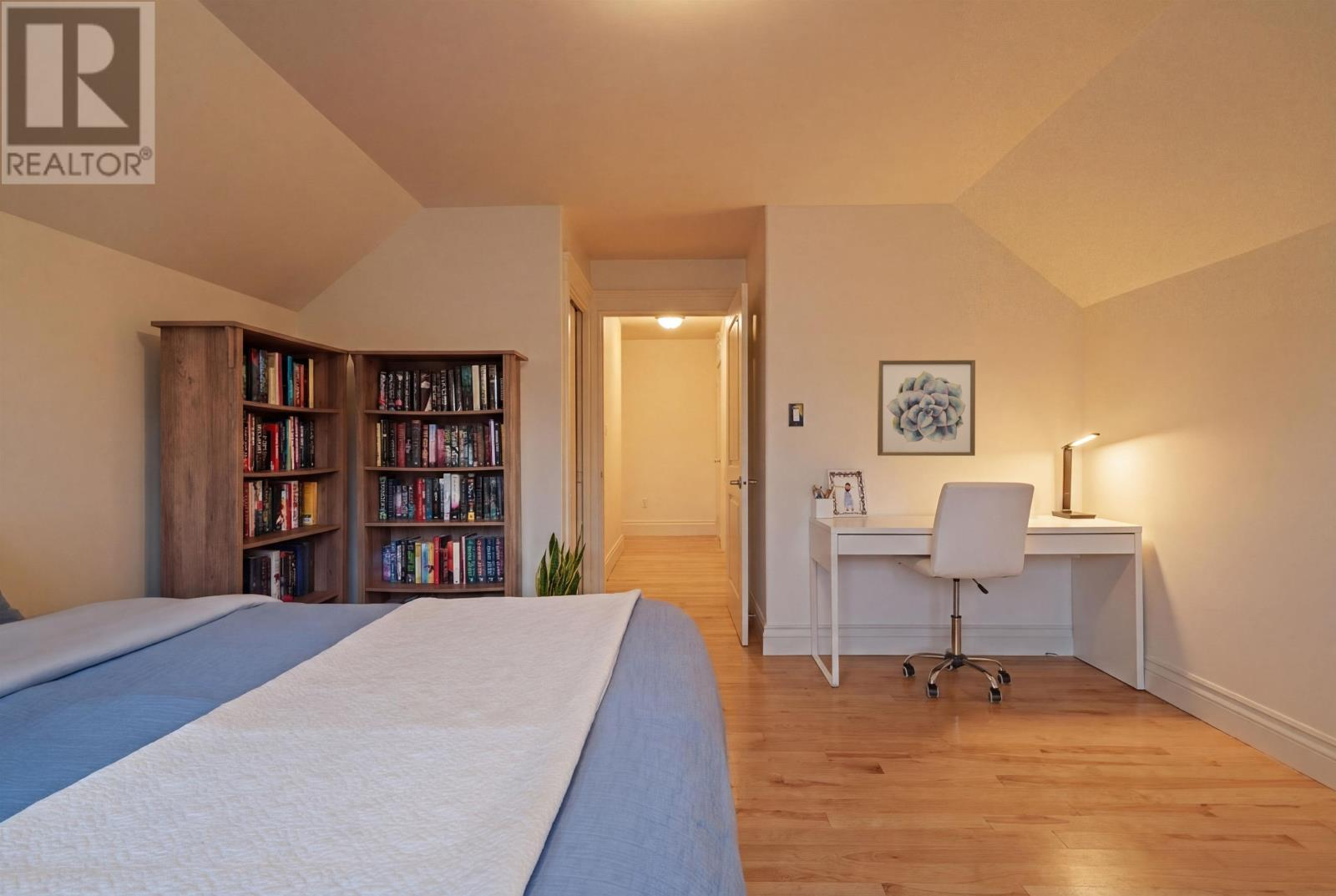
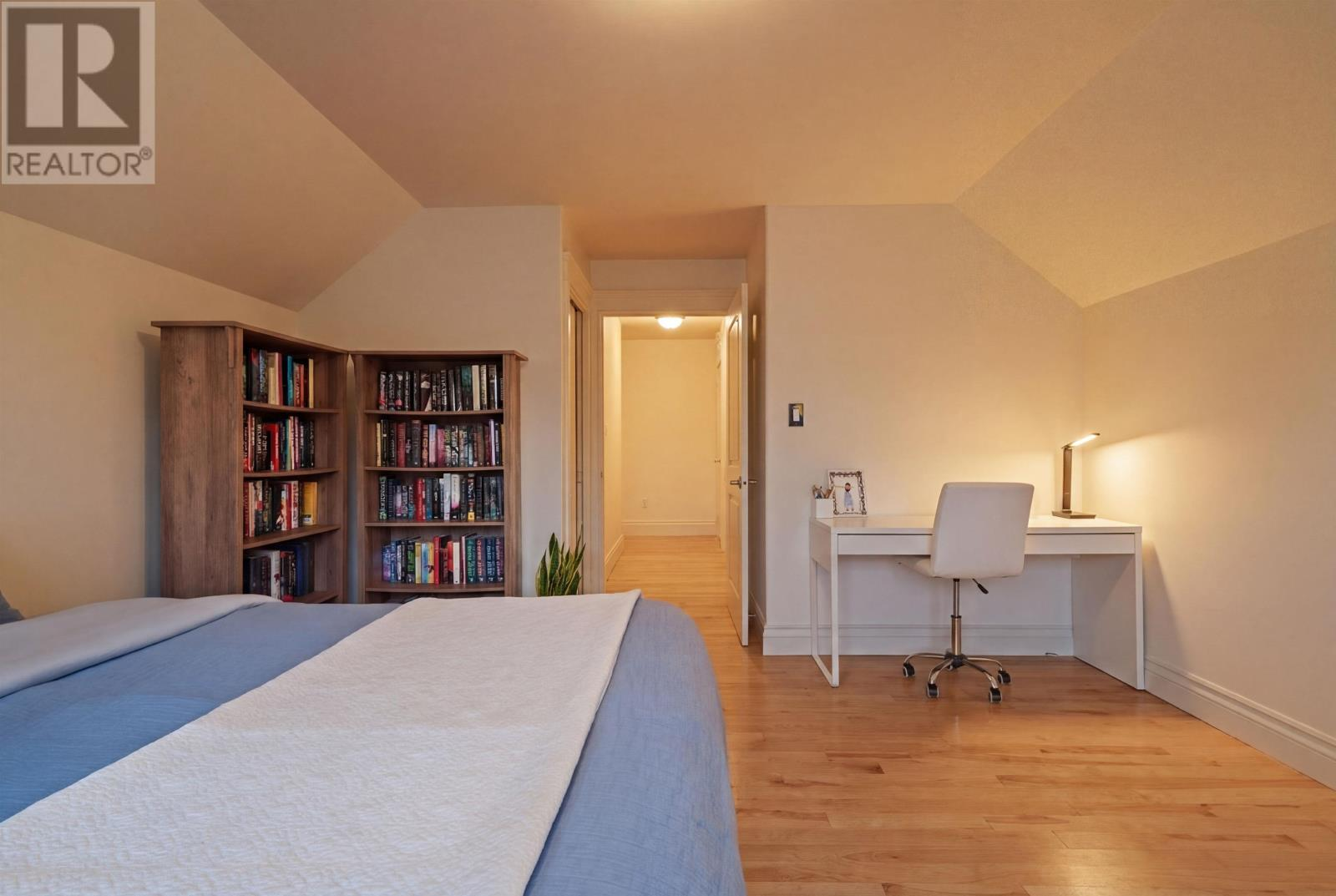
- wall art [877,359,976,457]
